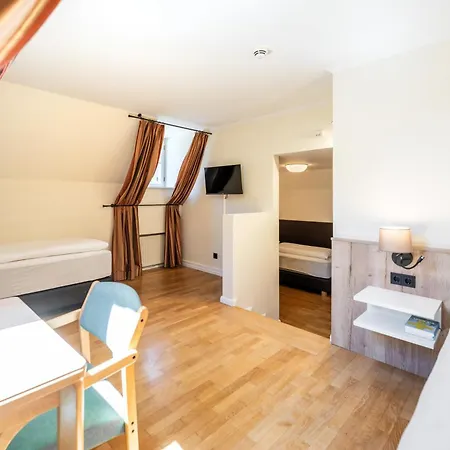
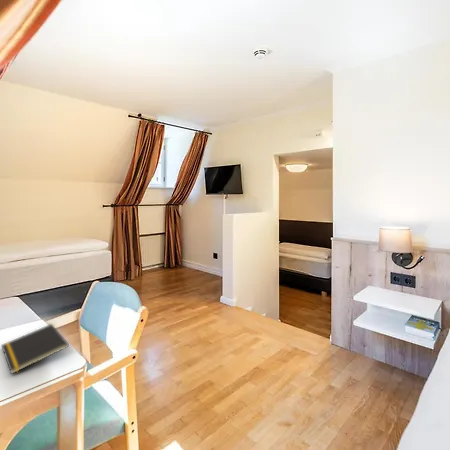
+ notepad [0,323,70,375]
